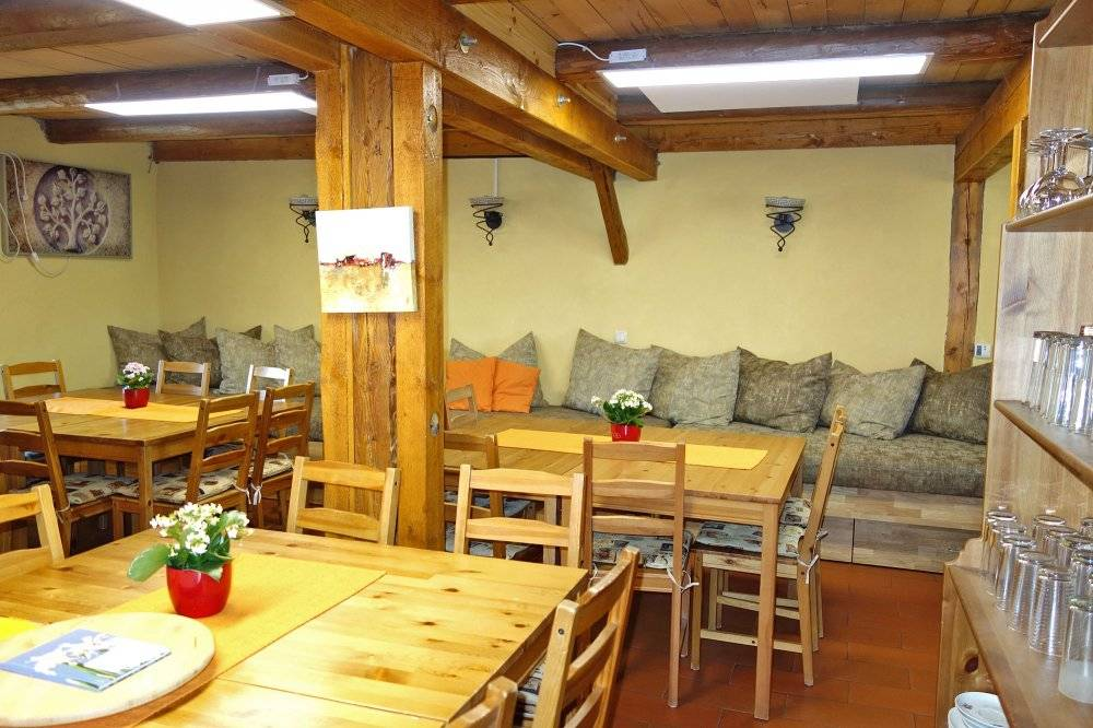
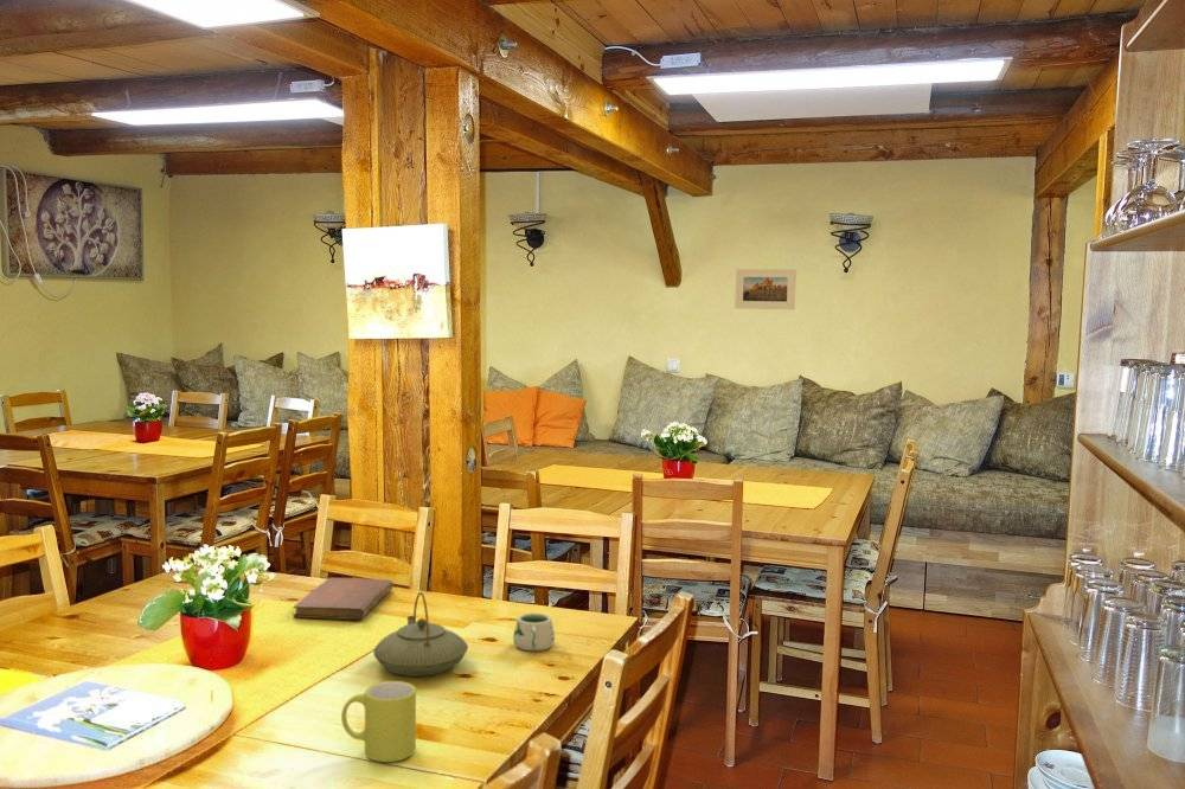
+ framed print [734,268,798,310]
+ notebook [292,577,395,621]
+ teapot [372,591,469,678]
+ mug [512,611,556,652]
+ mug [340,680,417,763]
